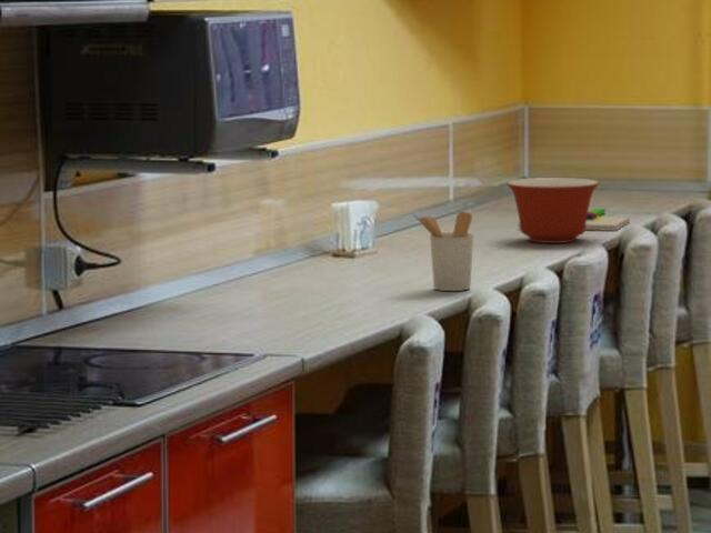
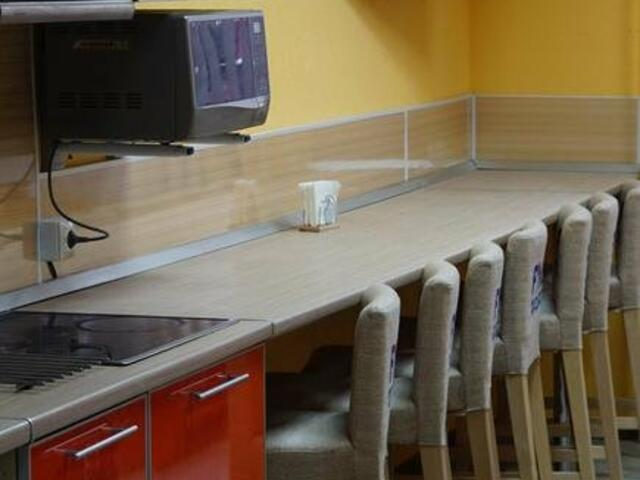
- utensil holder [412,210,474,292]
- mixing bowl [505,177,600,244]
- chopping board [518,208,631,232]
